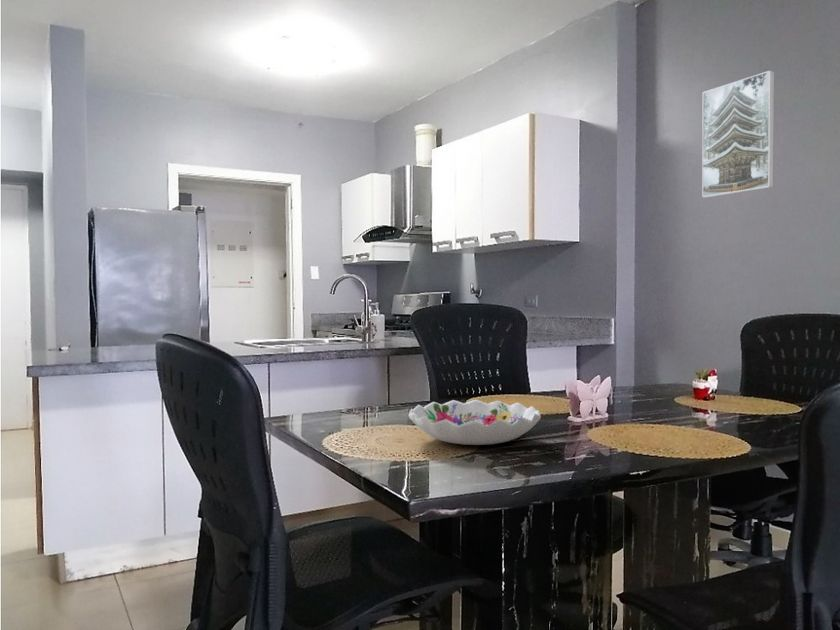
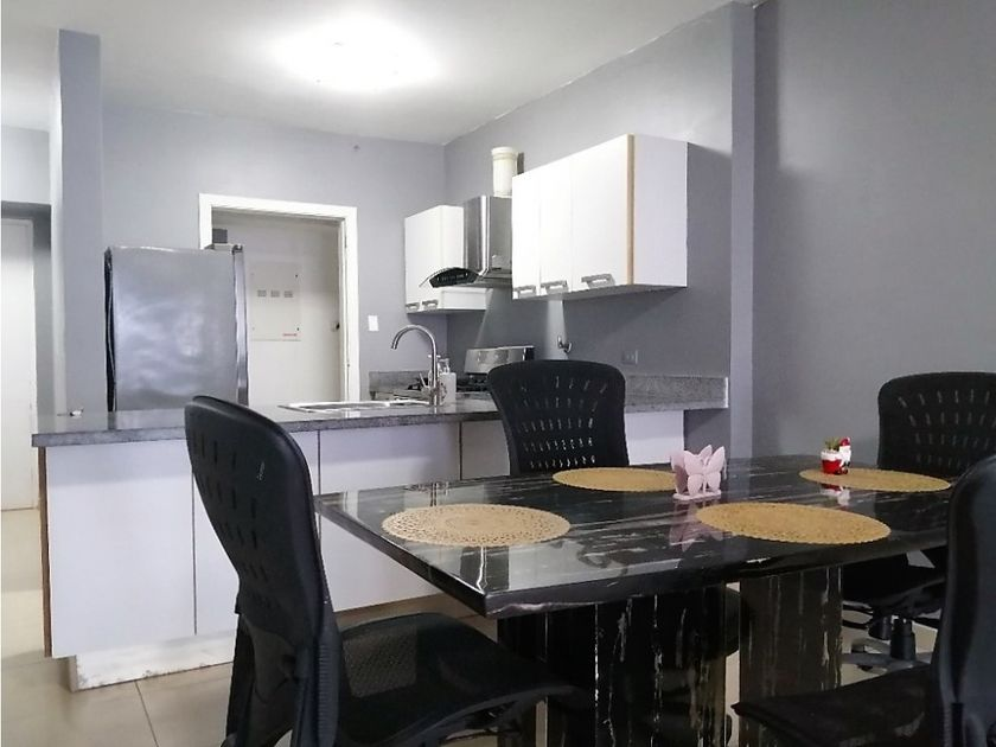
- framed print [701,70,775,199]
- decorative bowl [408,399,542,446]
